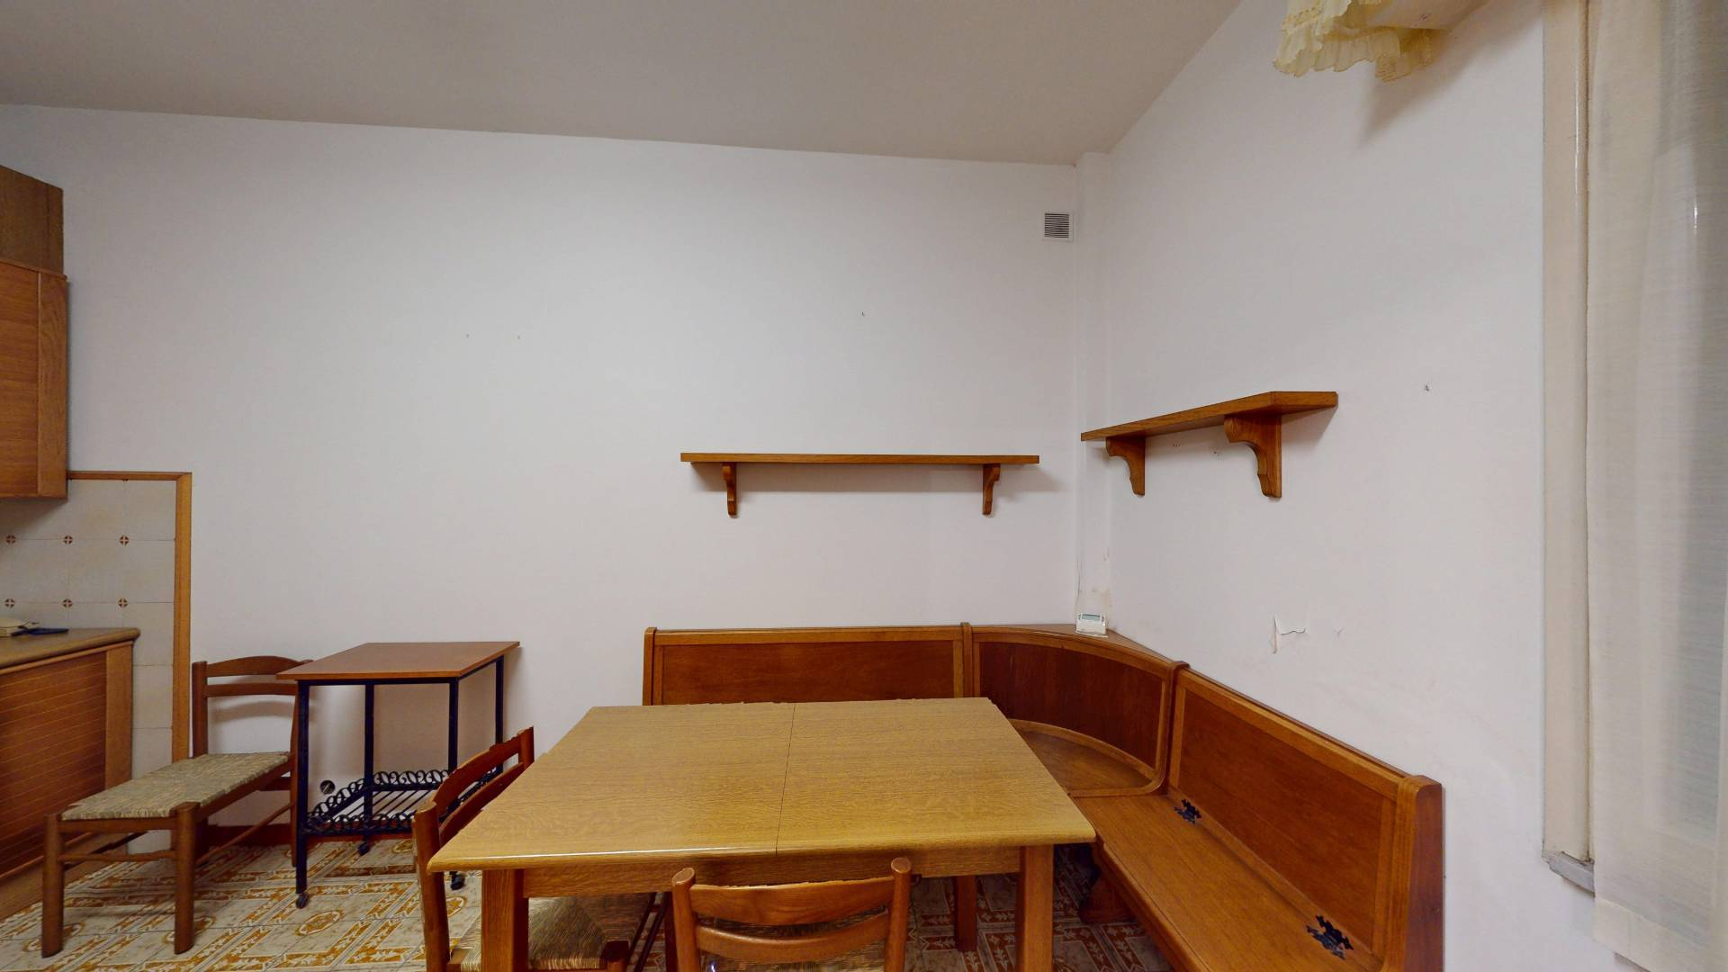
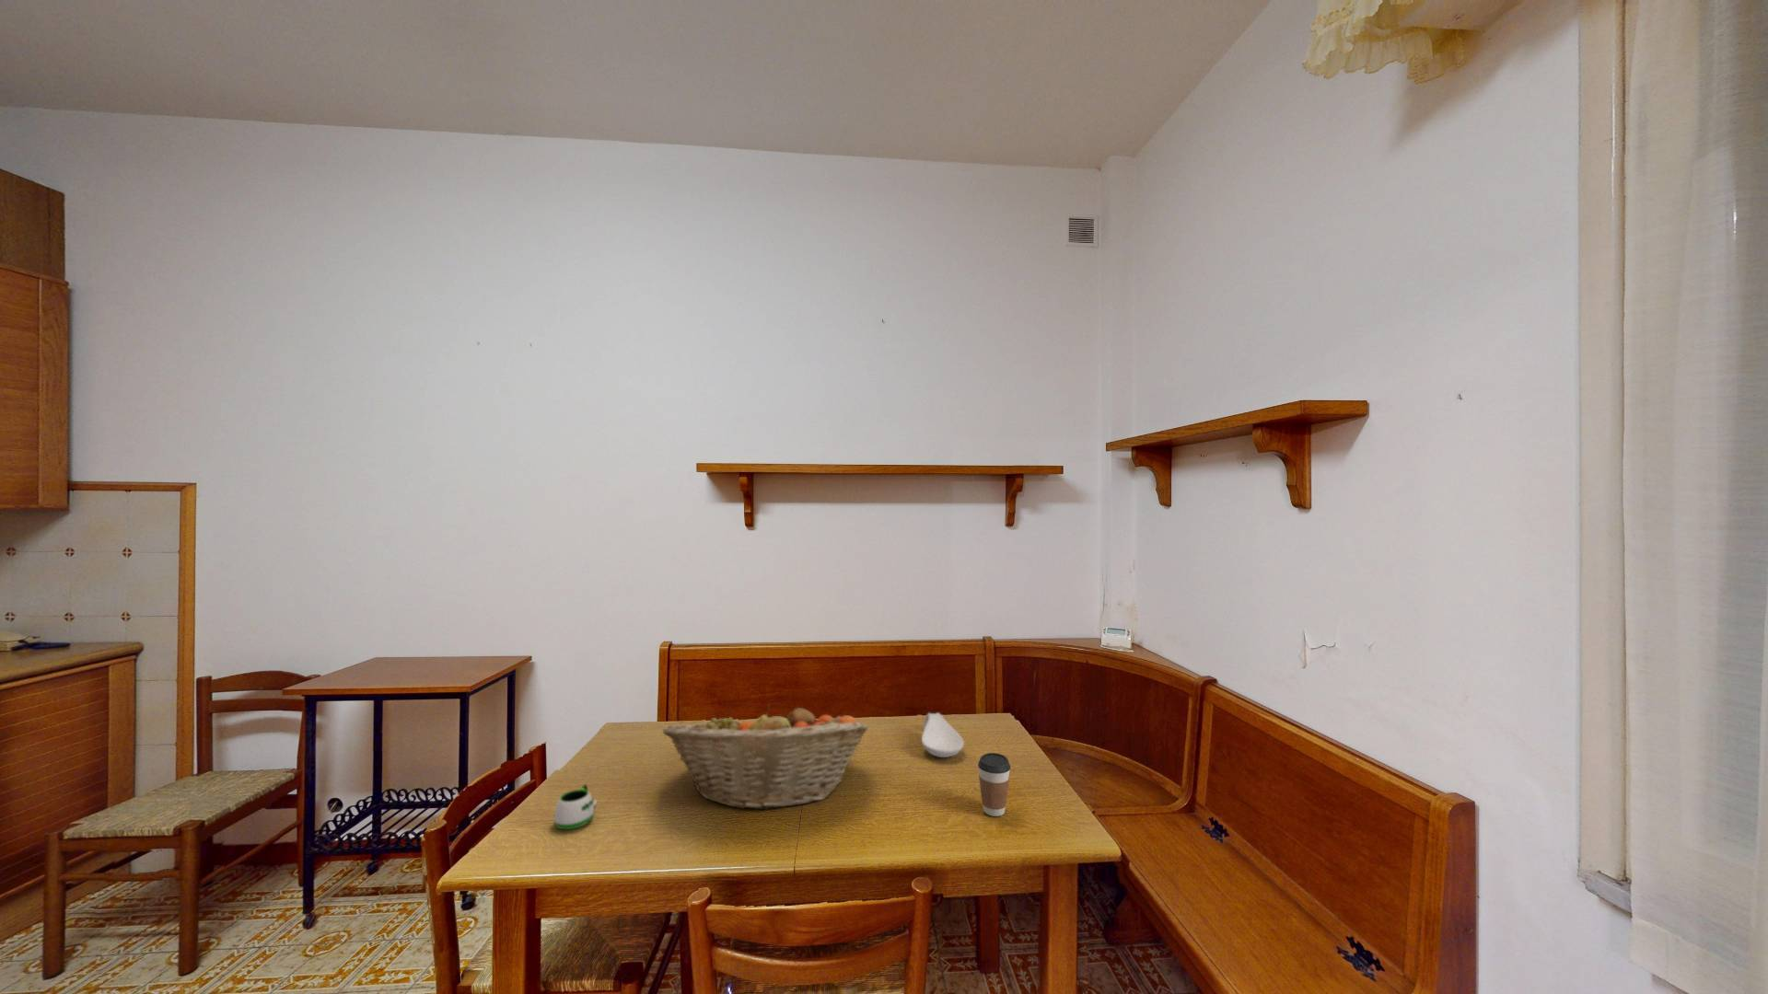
+ spoon rest [920,712,965,759]
+ mug [552,784,597,830]
+ fruit basket [662,703,869,811]
+ coffee cup [977,752,1011,817]
